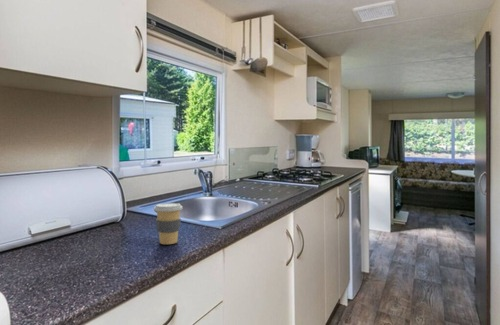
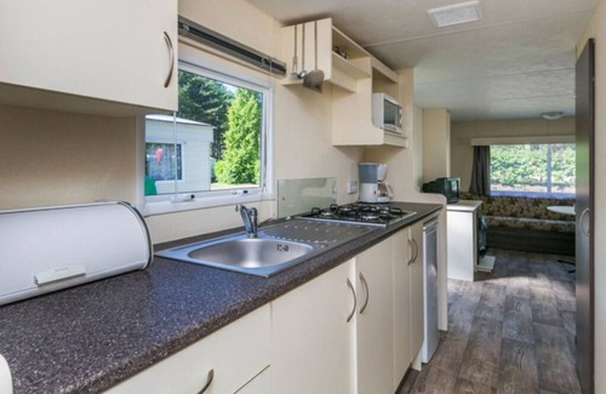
- coffee cup [153,202,184,245]
